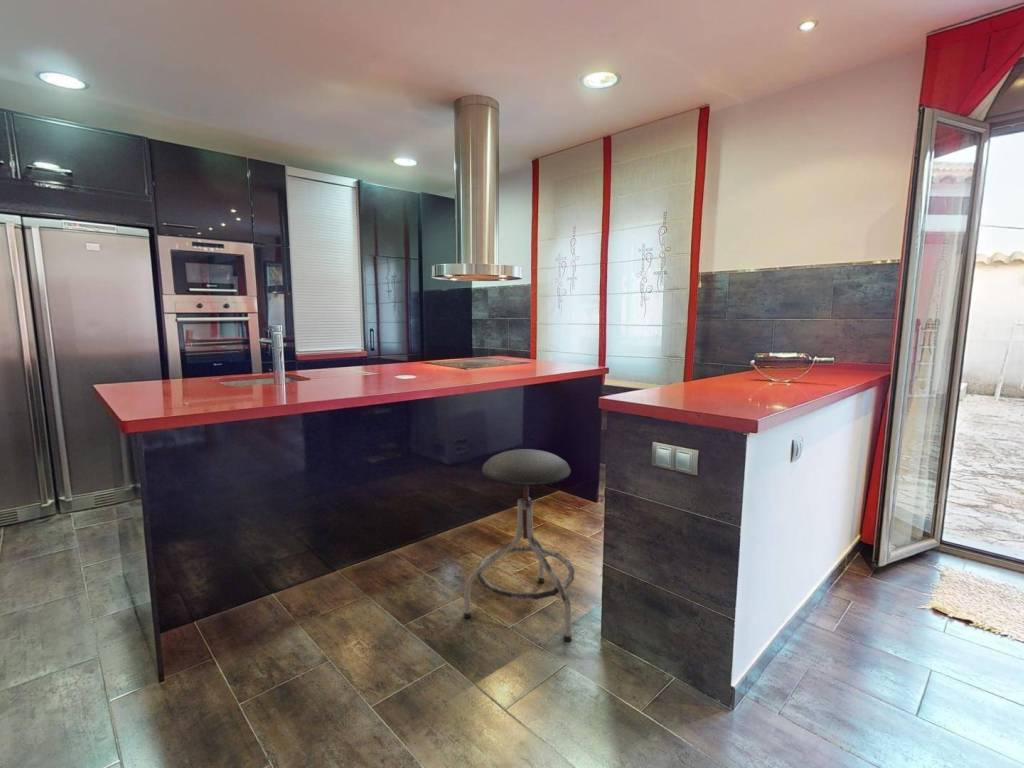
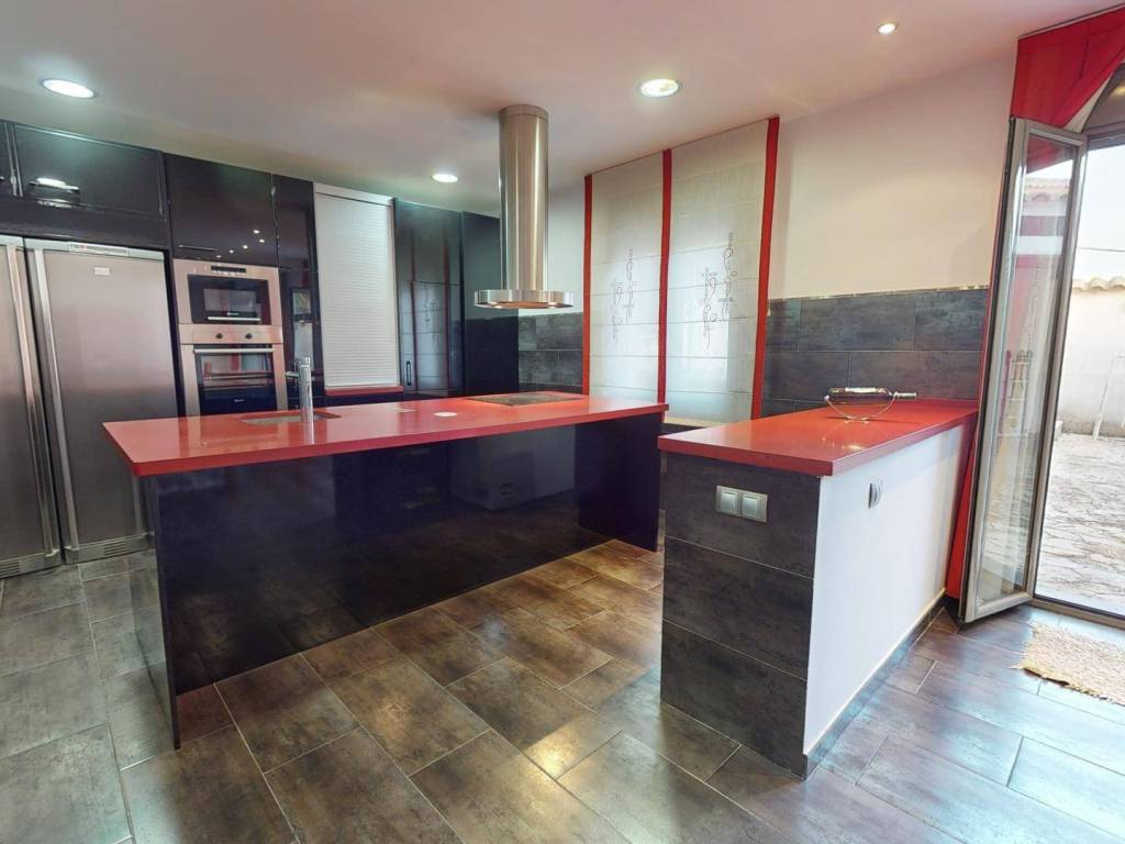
- stool [463,448,576,643]
